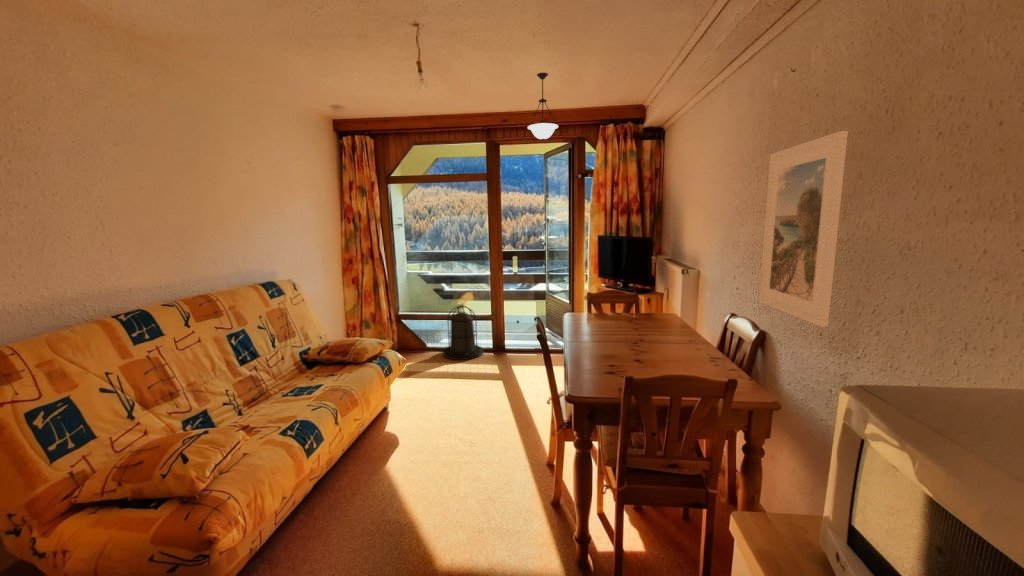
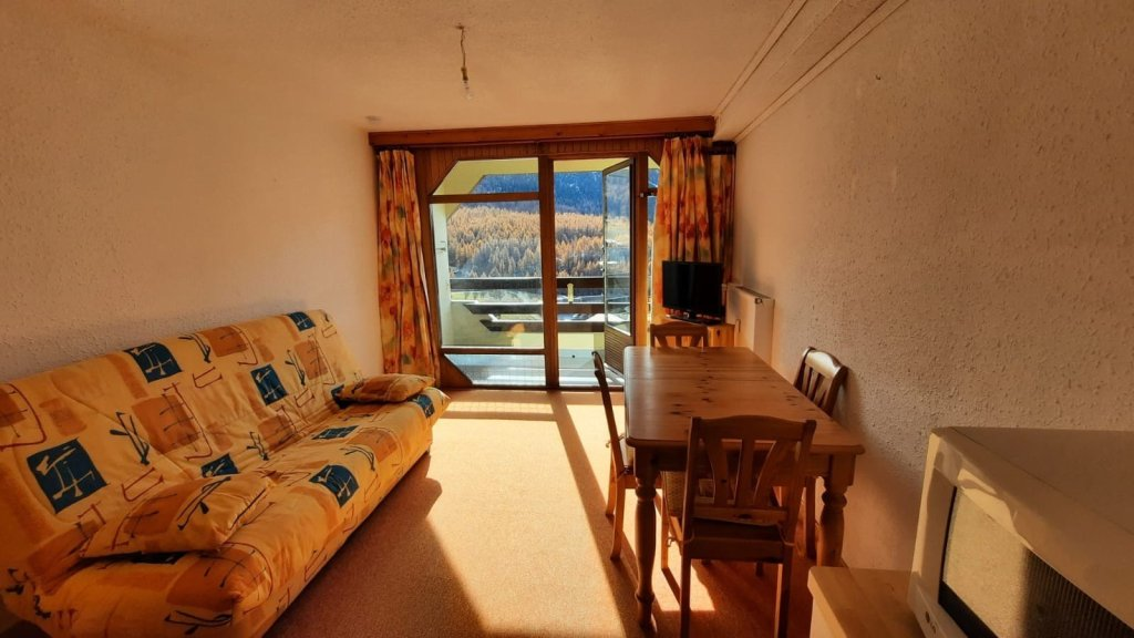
- lantern [442,304,484,361]
- pendant light [526,72,559,141]
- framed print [758,130,849,328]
